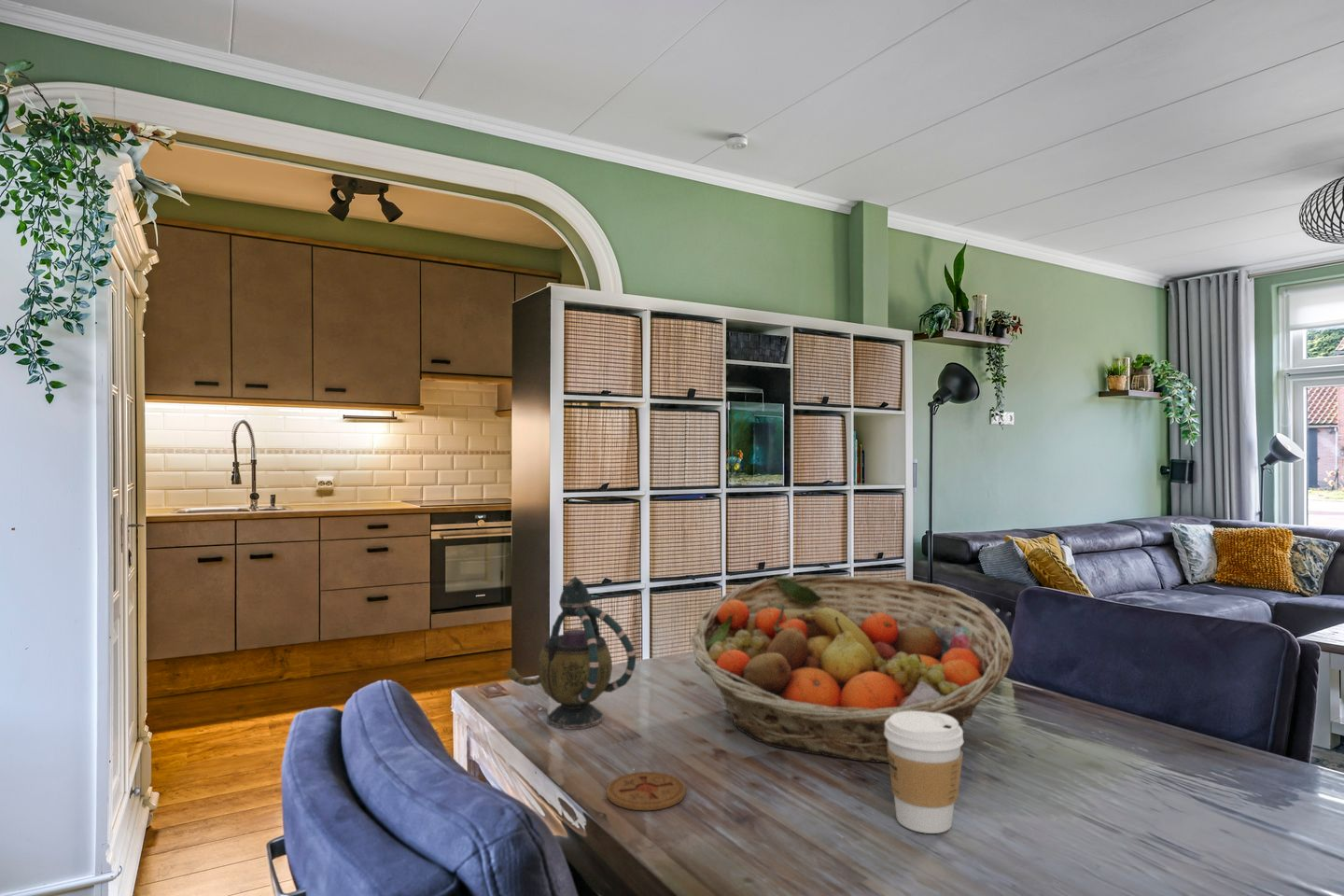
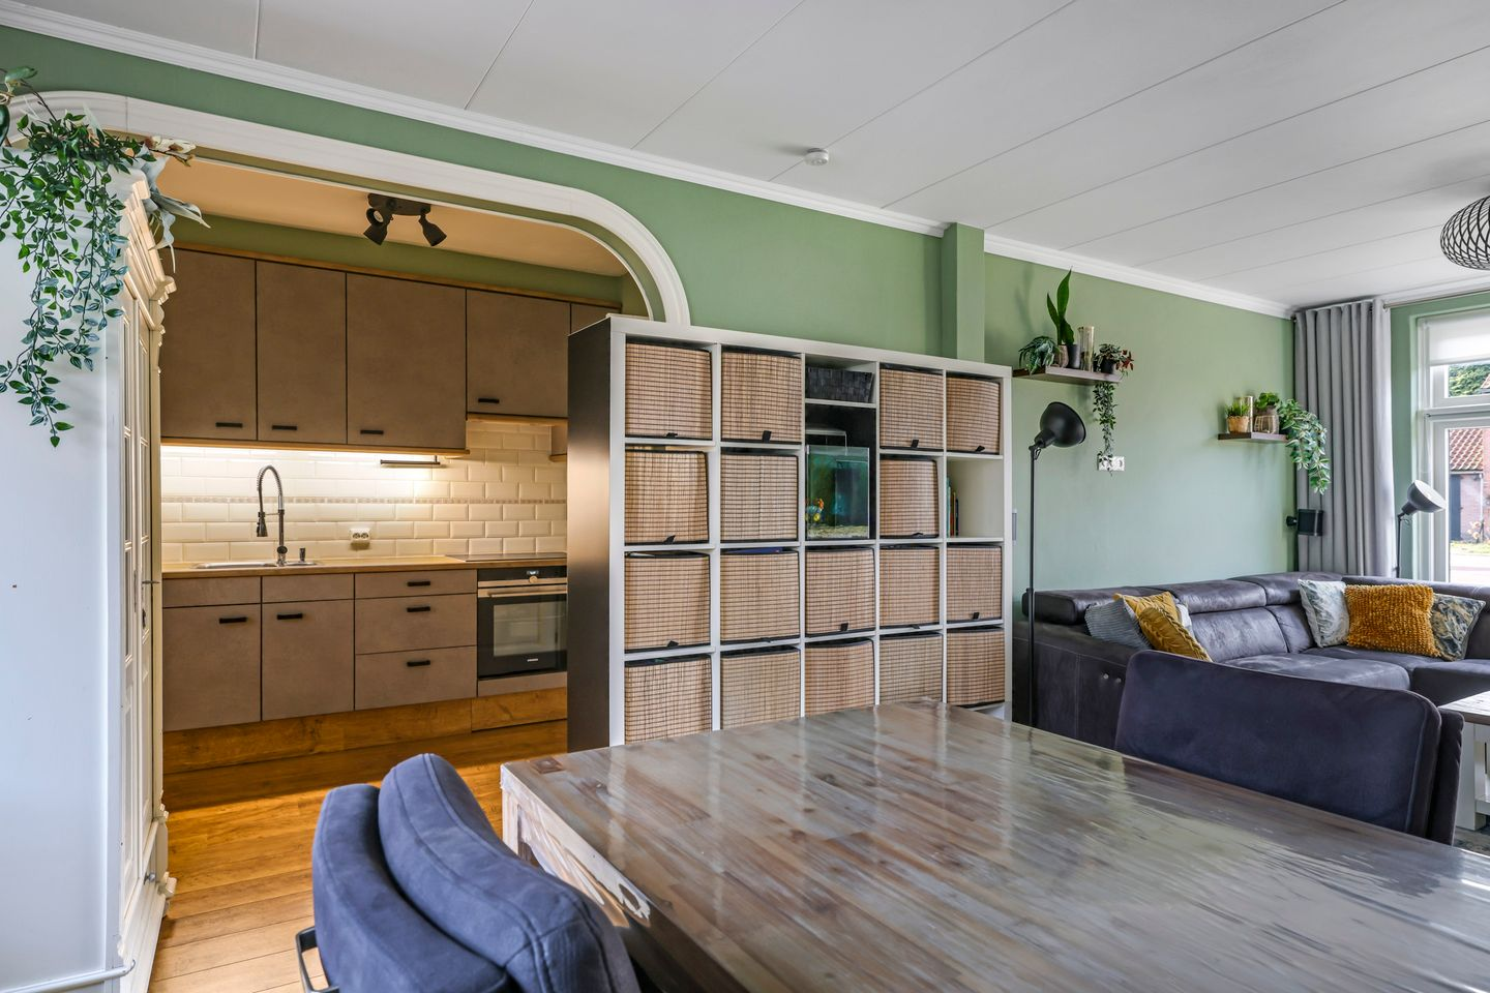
- fruit basket [690,574,1015,763]
- teapot [504,575,637,730]
- coffee cup [884,711,964,834]
- coaster [606,771,687,811]
